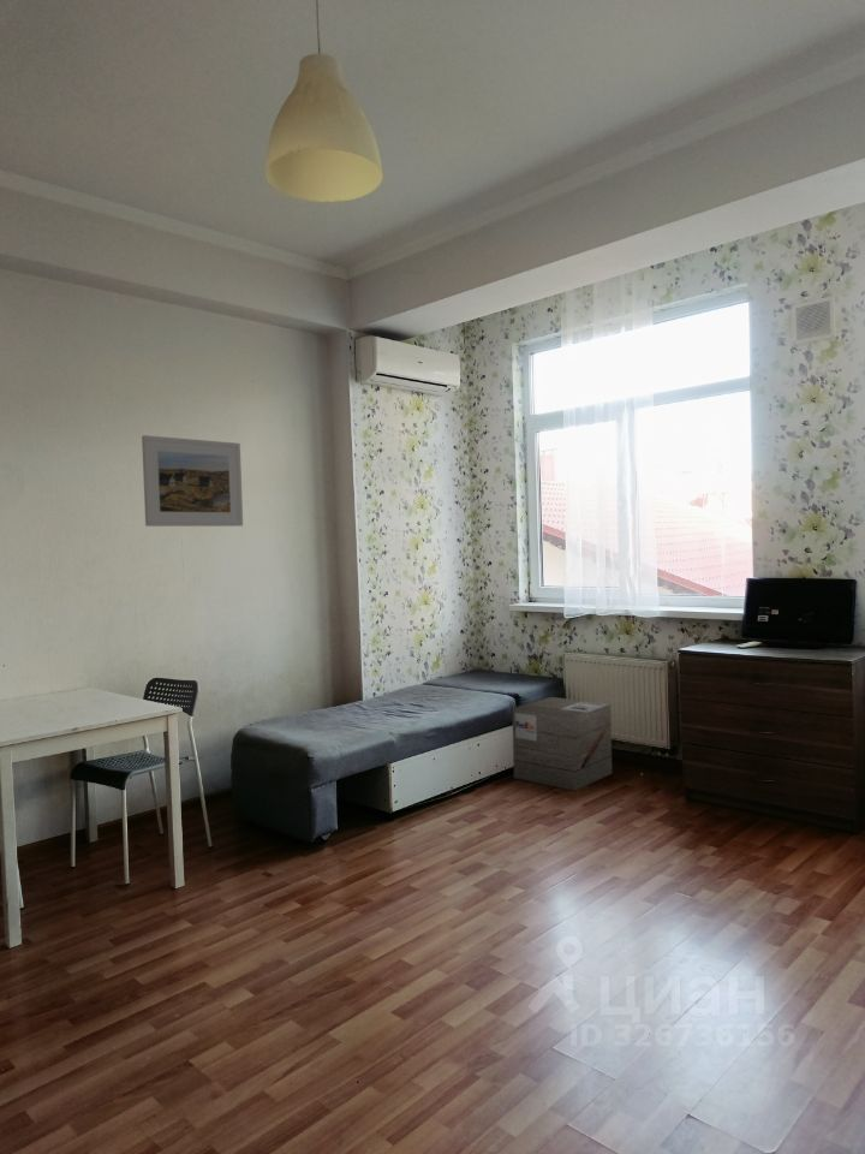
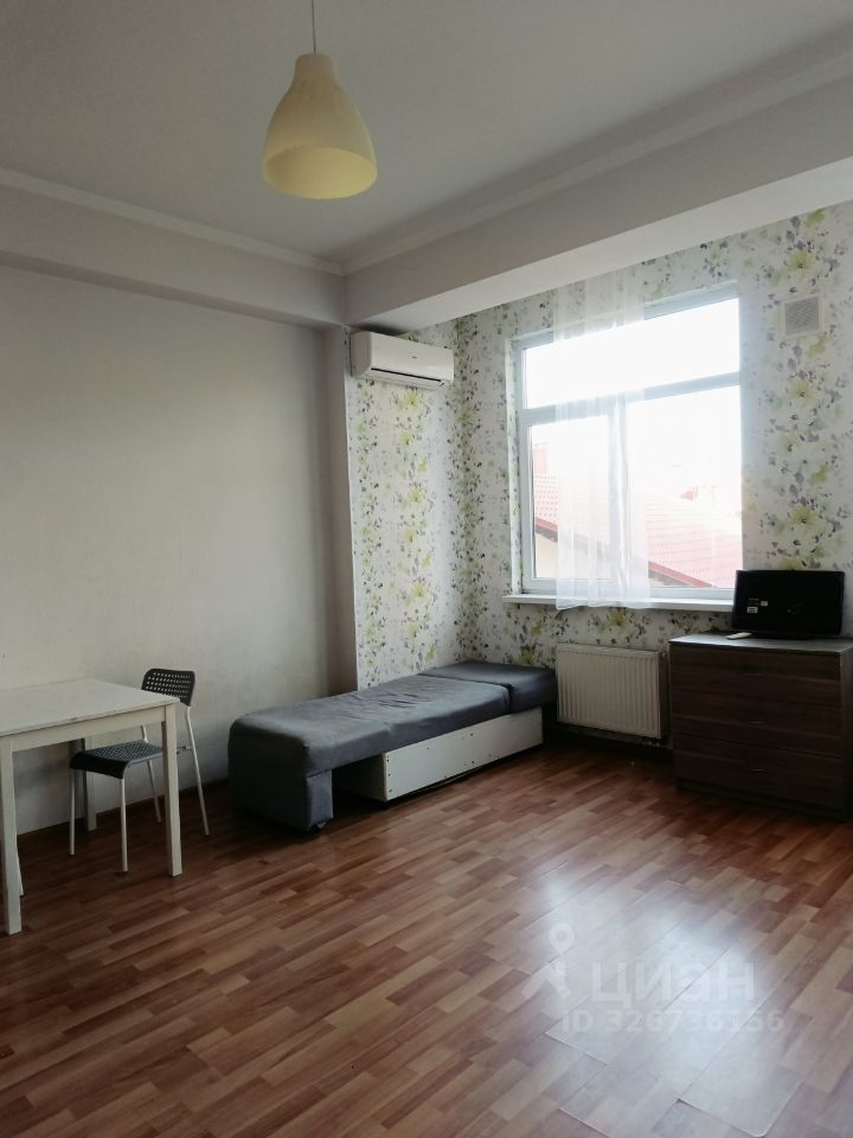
- wooden crate [511,696,613,792]
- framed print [141,434,244,528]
